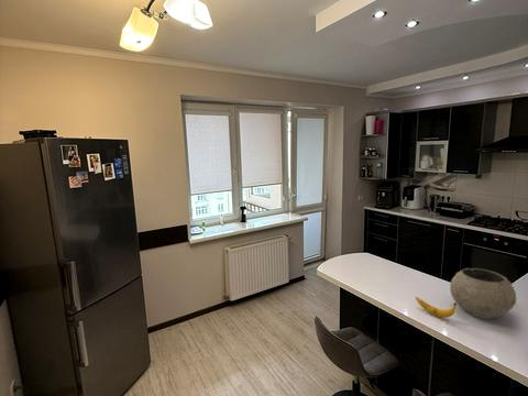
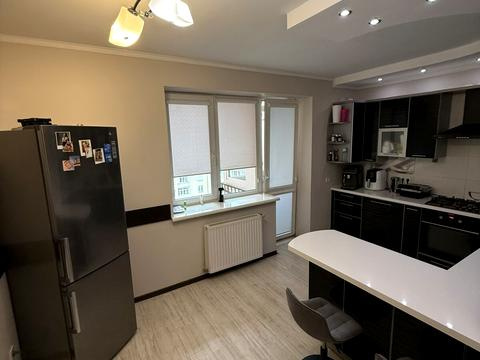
- banana [415,296,458,319]
- bowl [449,267,517,320]
